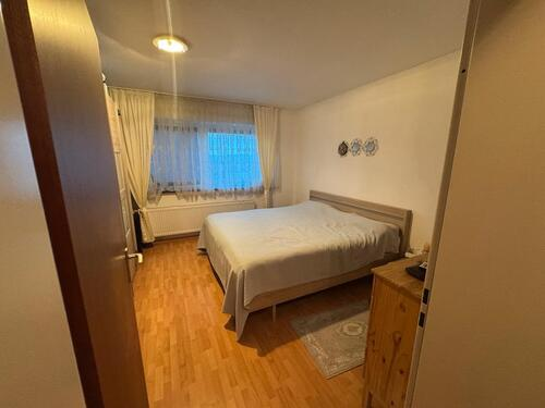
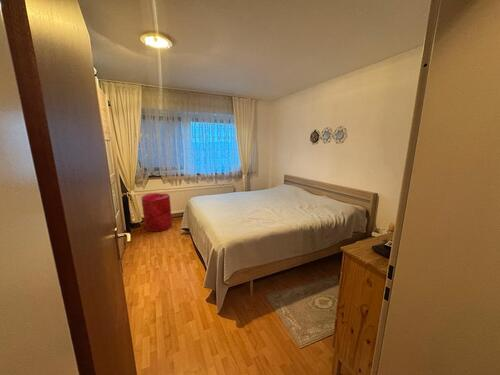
+ laundry hamper [140,192,173,233]
